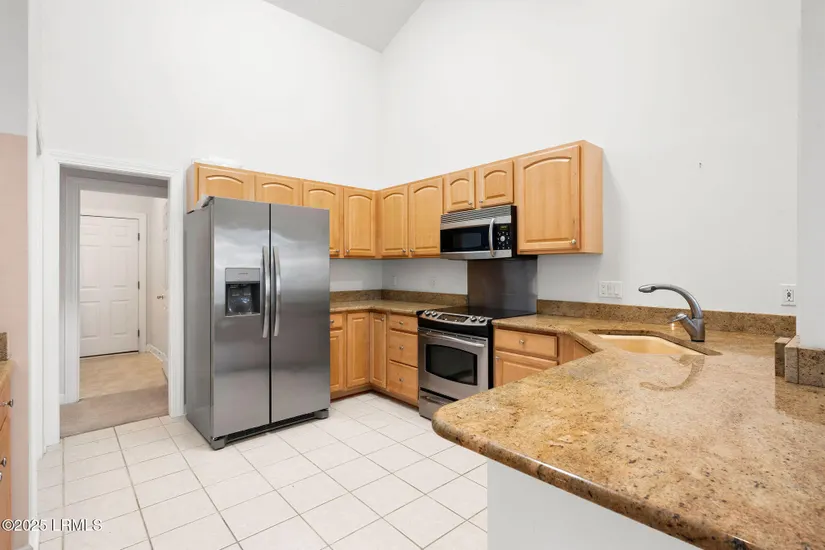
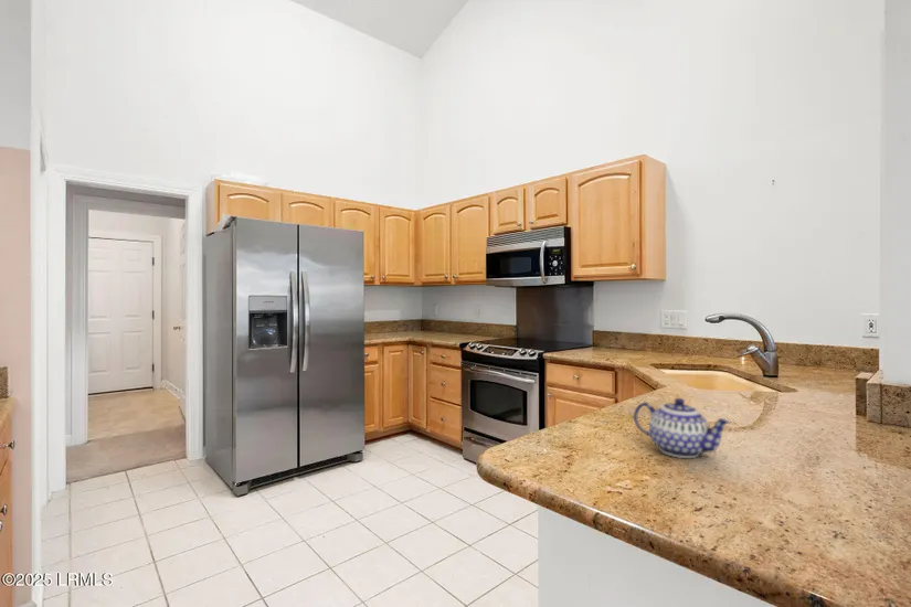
+ teapot [633,397,731,459]
